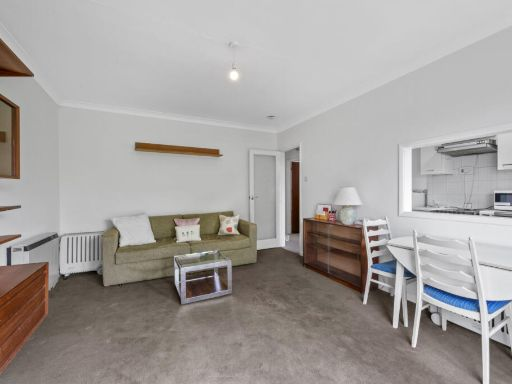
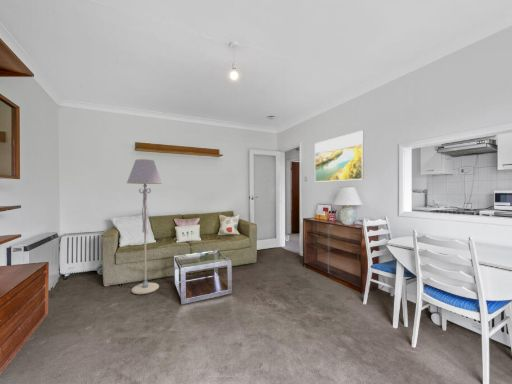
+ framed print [314,130,365,183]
+ floor lamp [126,158,163,295]
